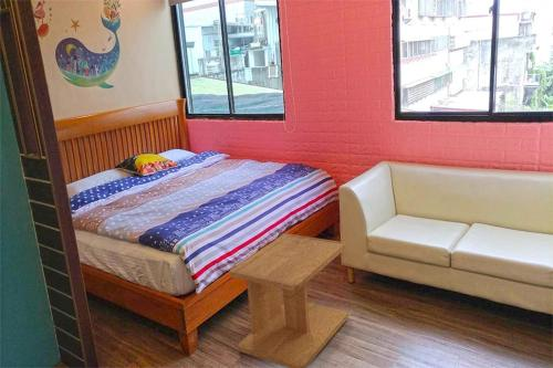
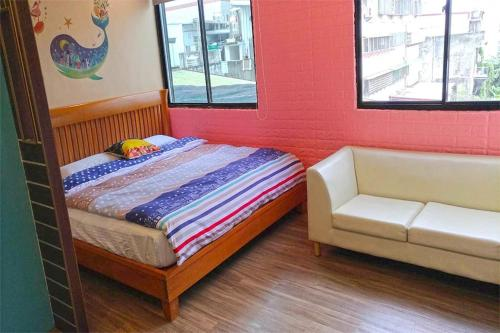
- side table [228,233,349,368]
